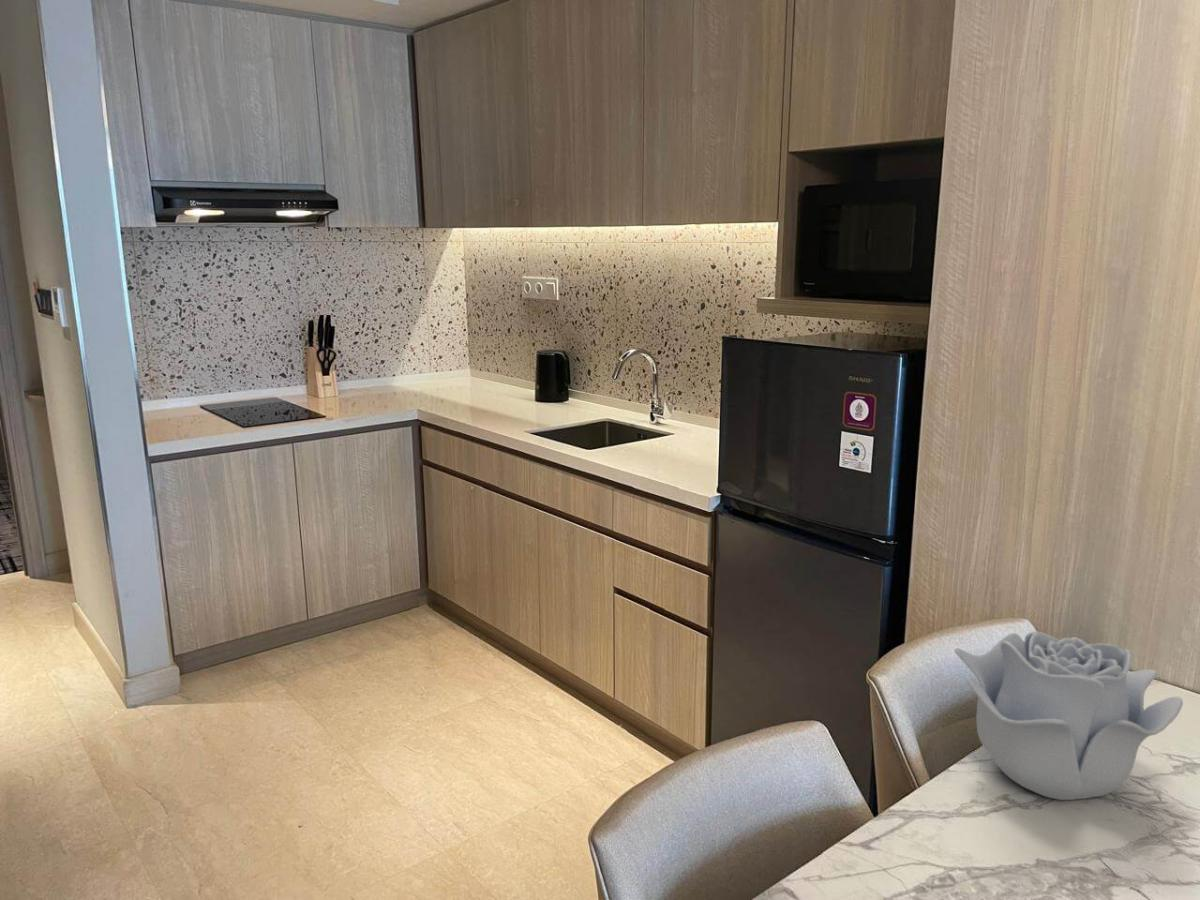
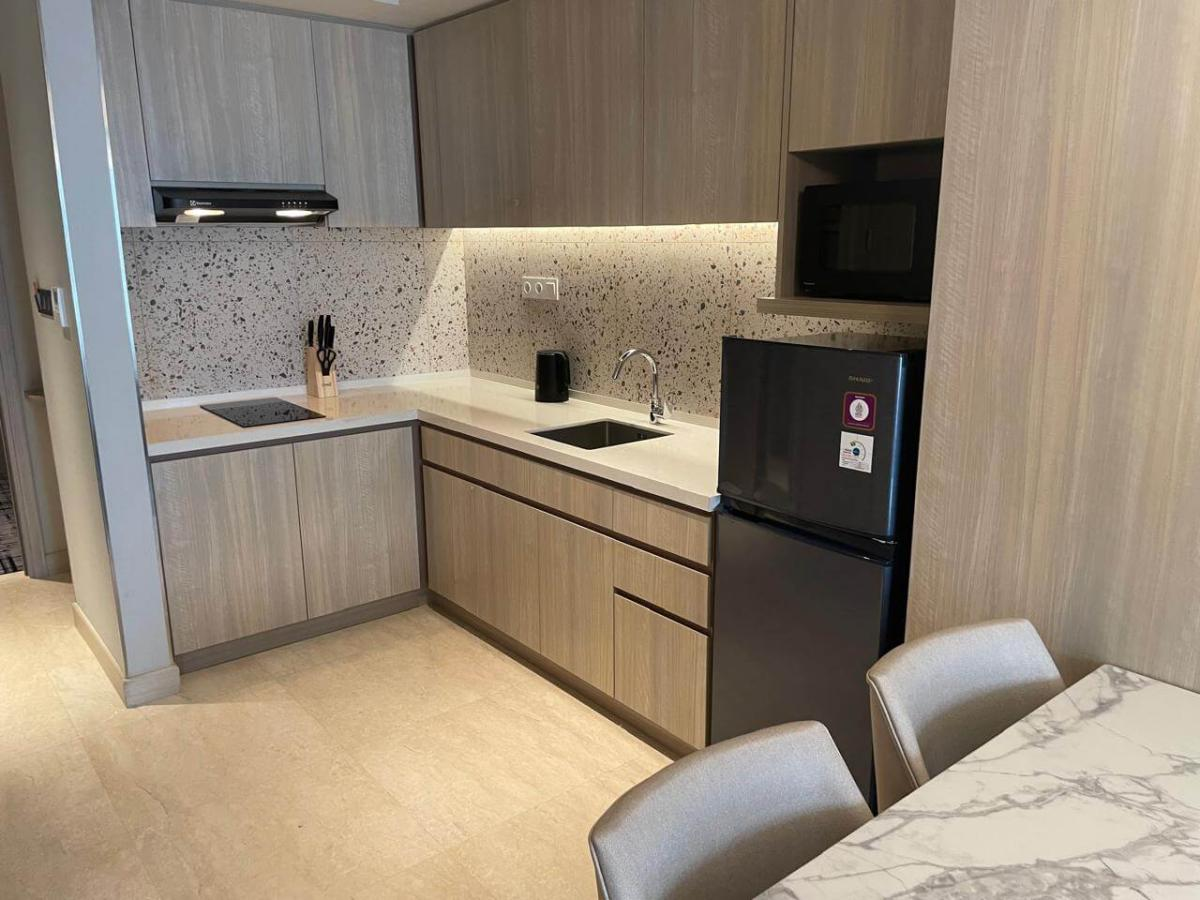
- decorative bowl [953,630,1184,801]
